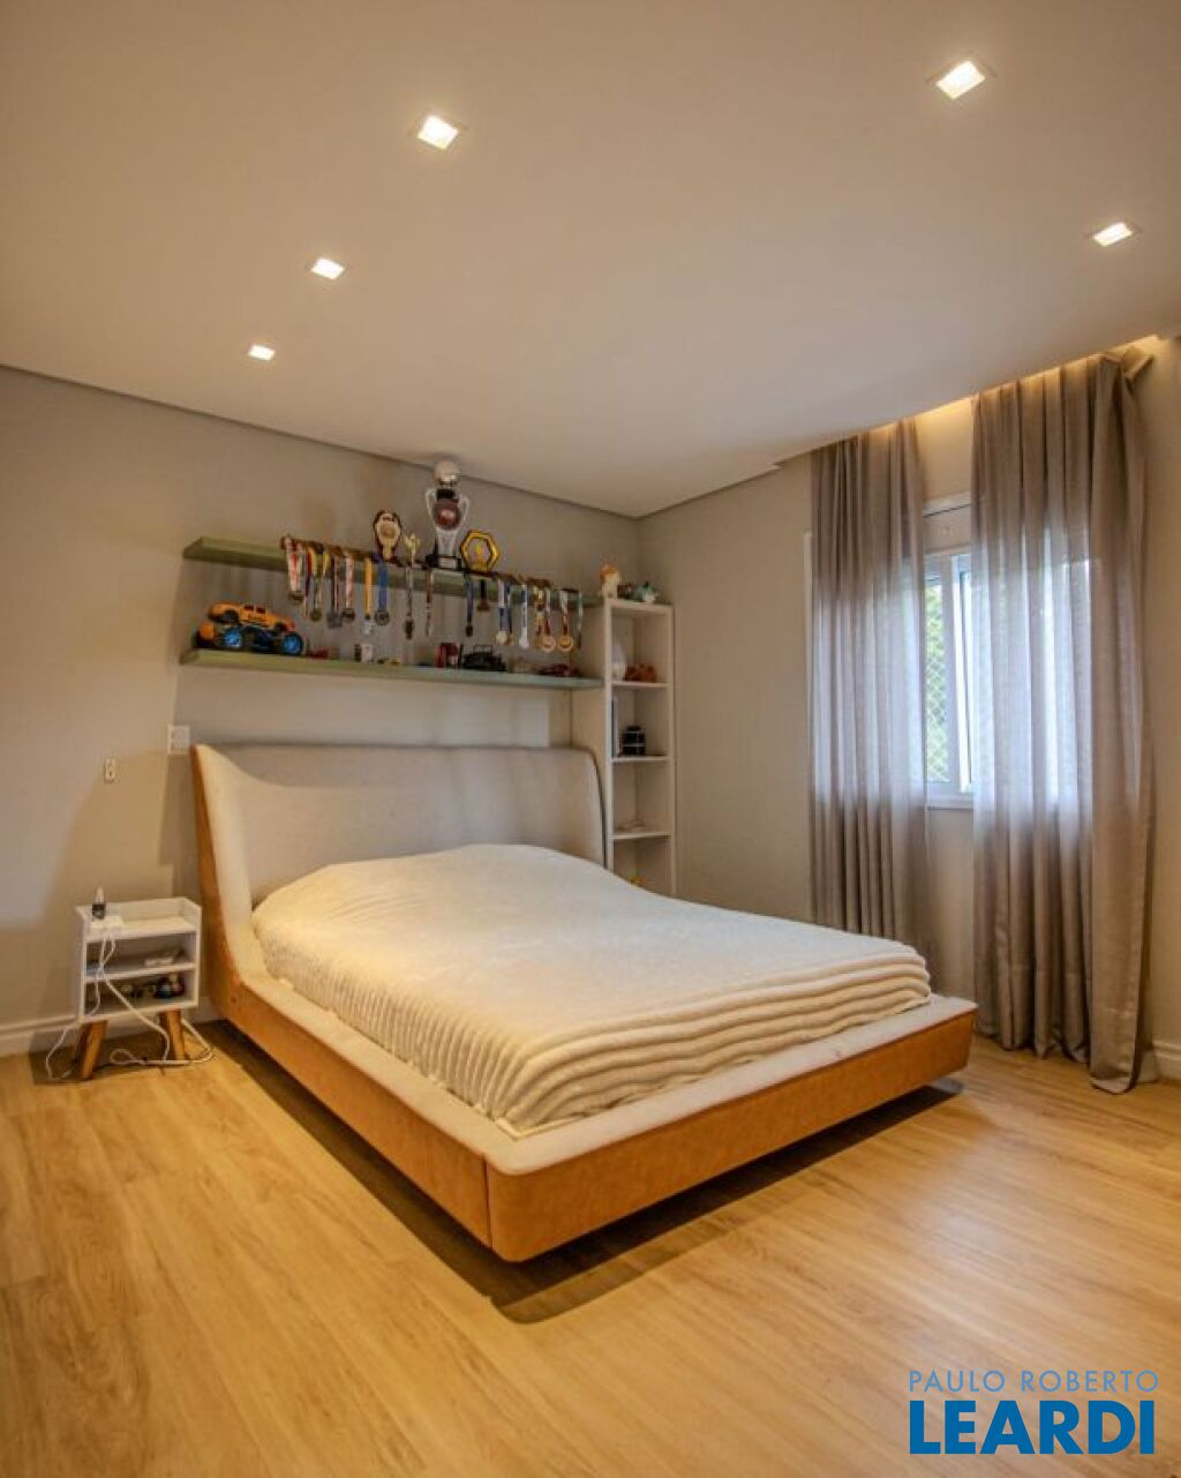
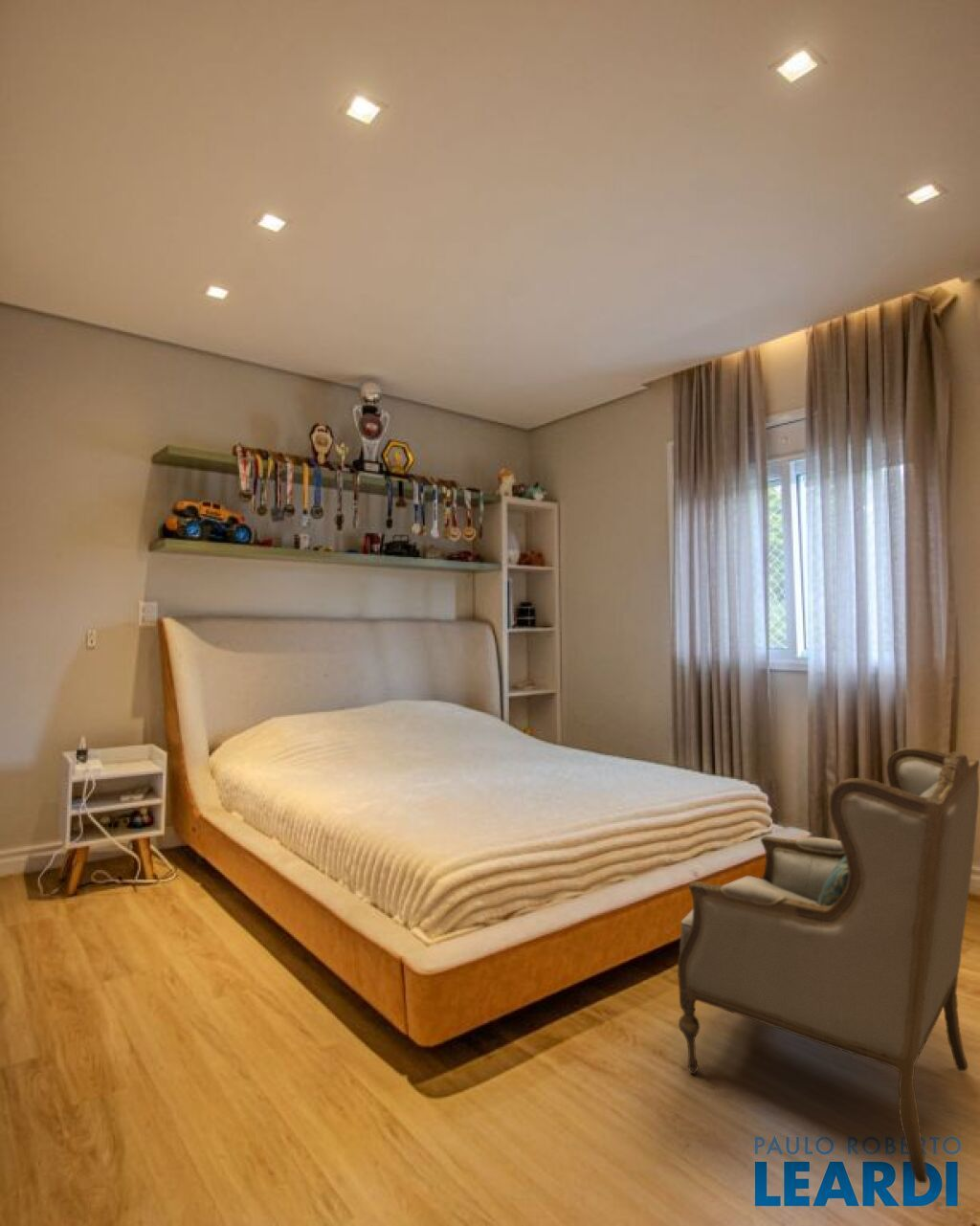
+ armchair [677,747,980,1184]
